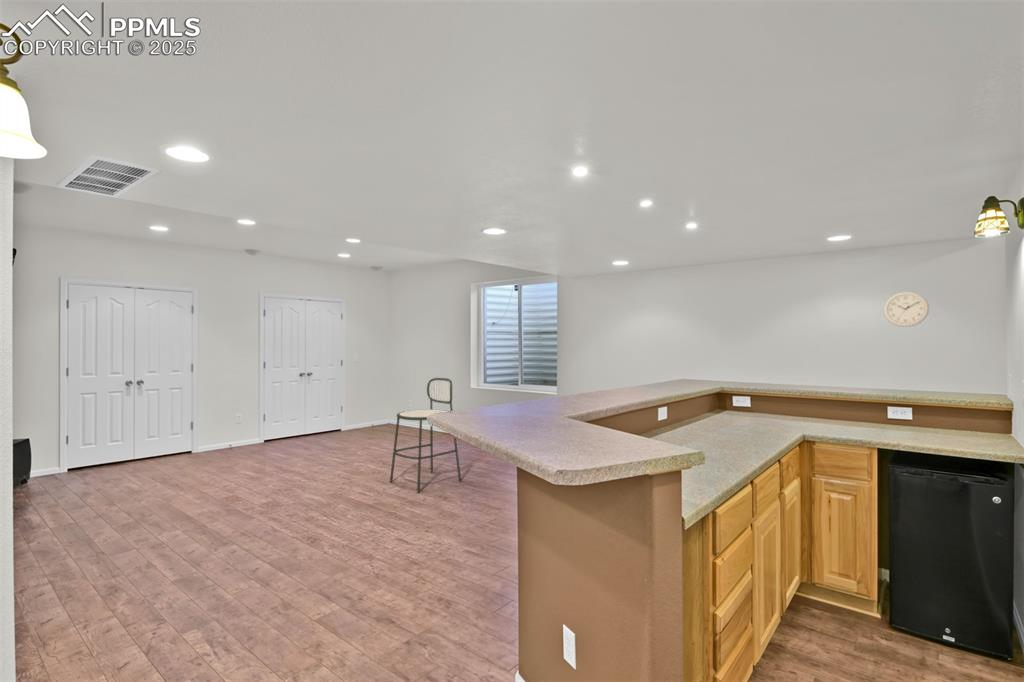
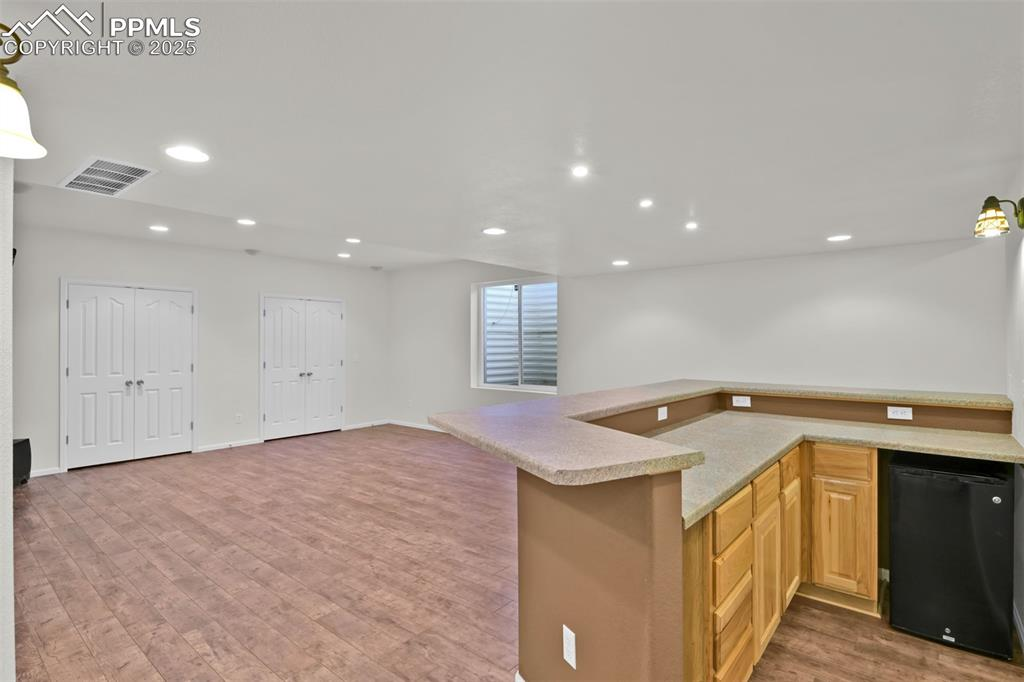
- wall clock [882,290,930,328]
- bar stool [389,377,462,494]
